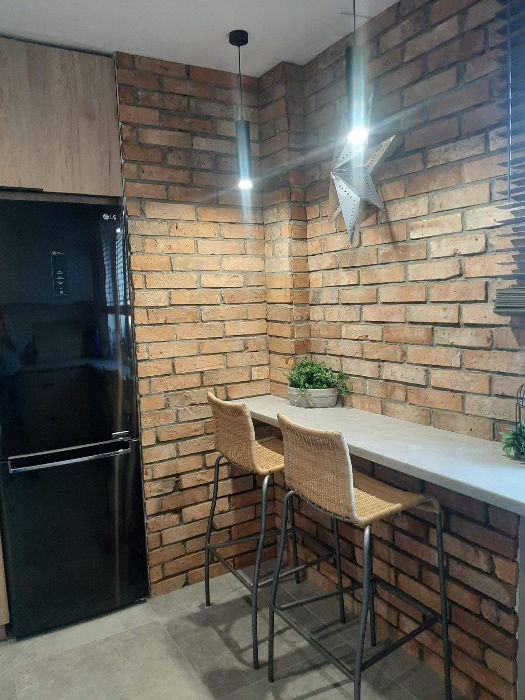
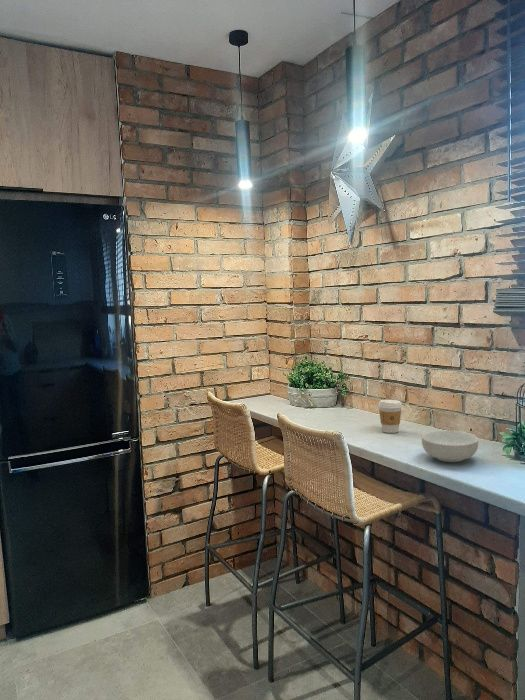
+ cereal bowl [421,429,479,463]
+ coffee cup [378,399,403,434]
